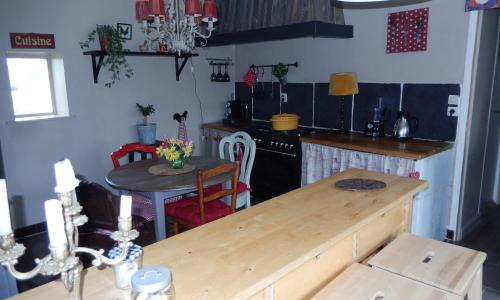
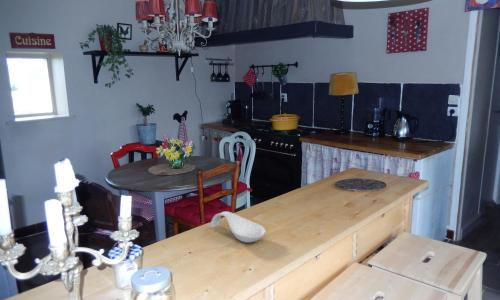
+ spoon rest [209,211,267,244]
